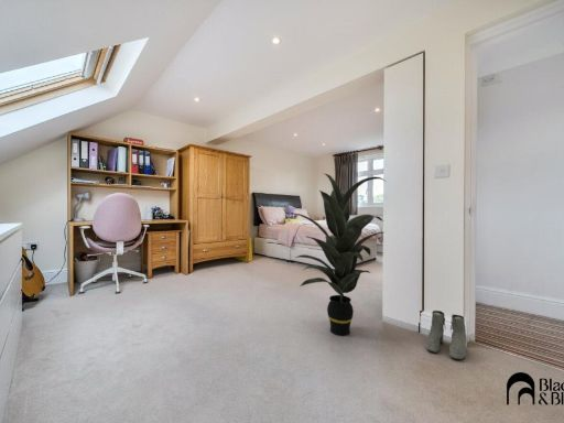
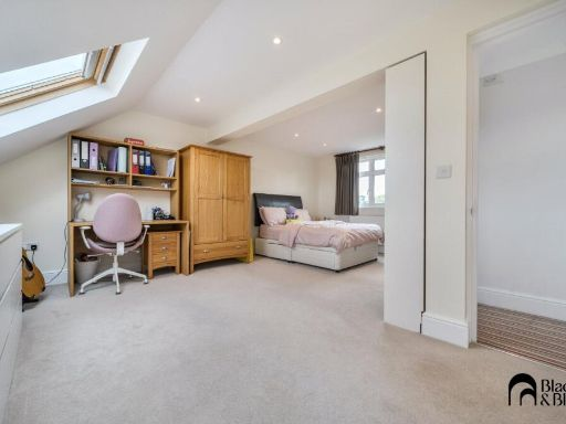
- indoor plant [285,173,386,337]
- boots [425,310,468,360]
